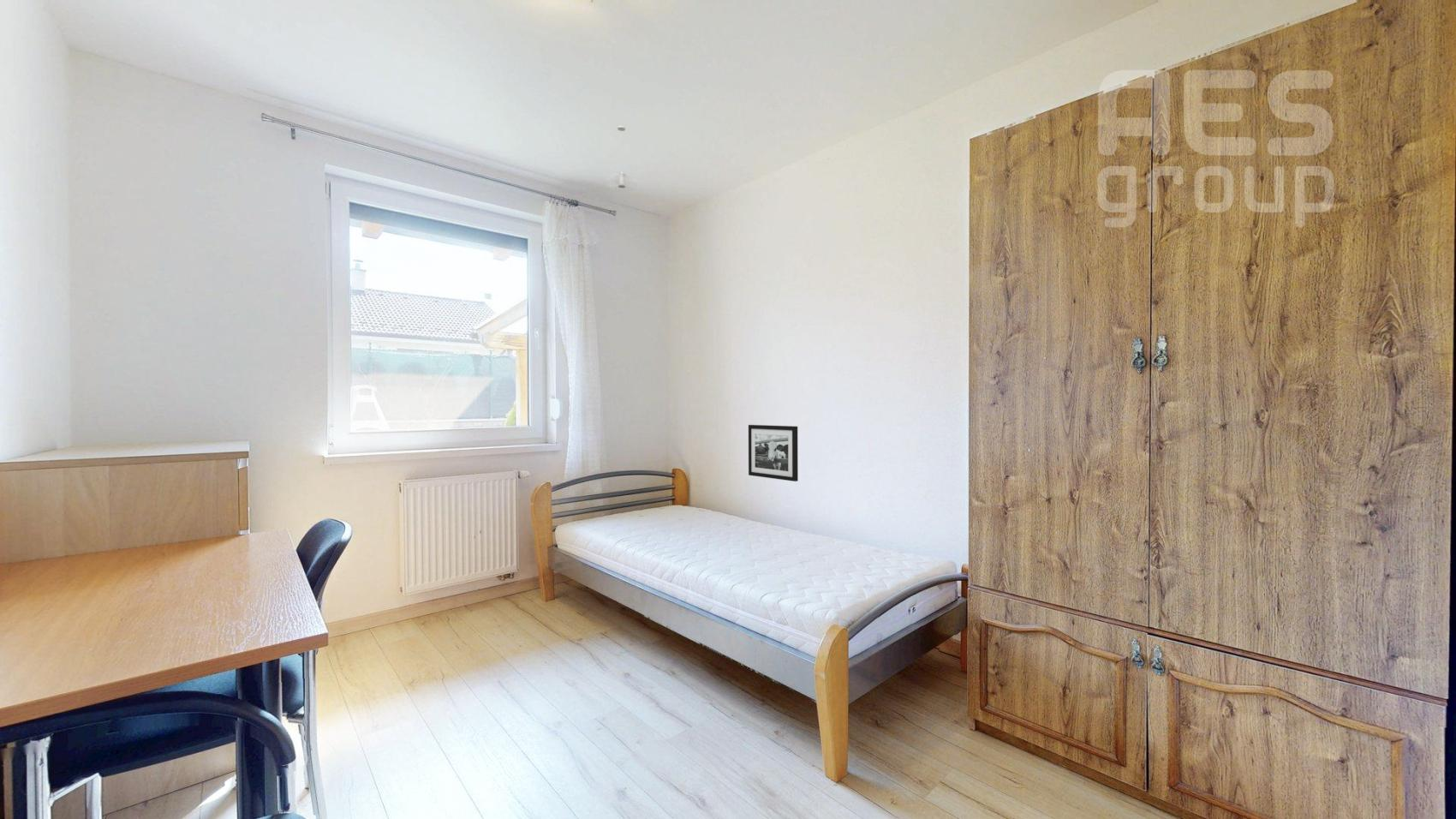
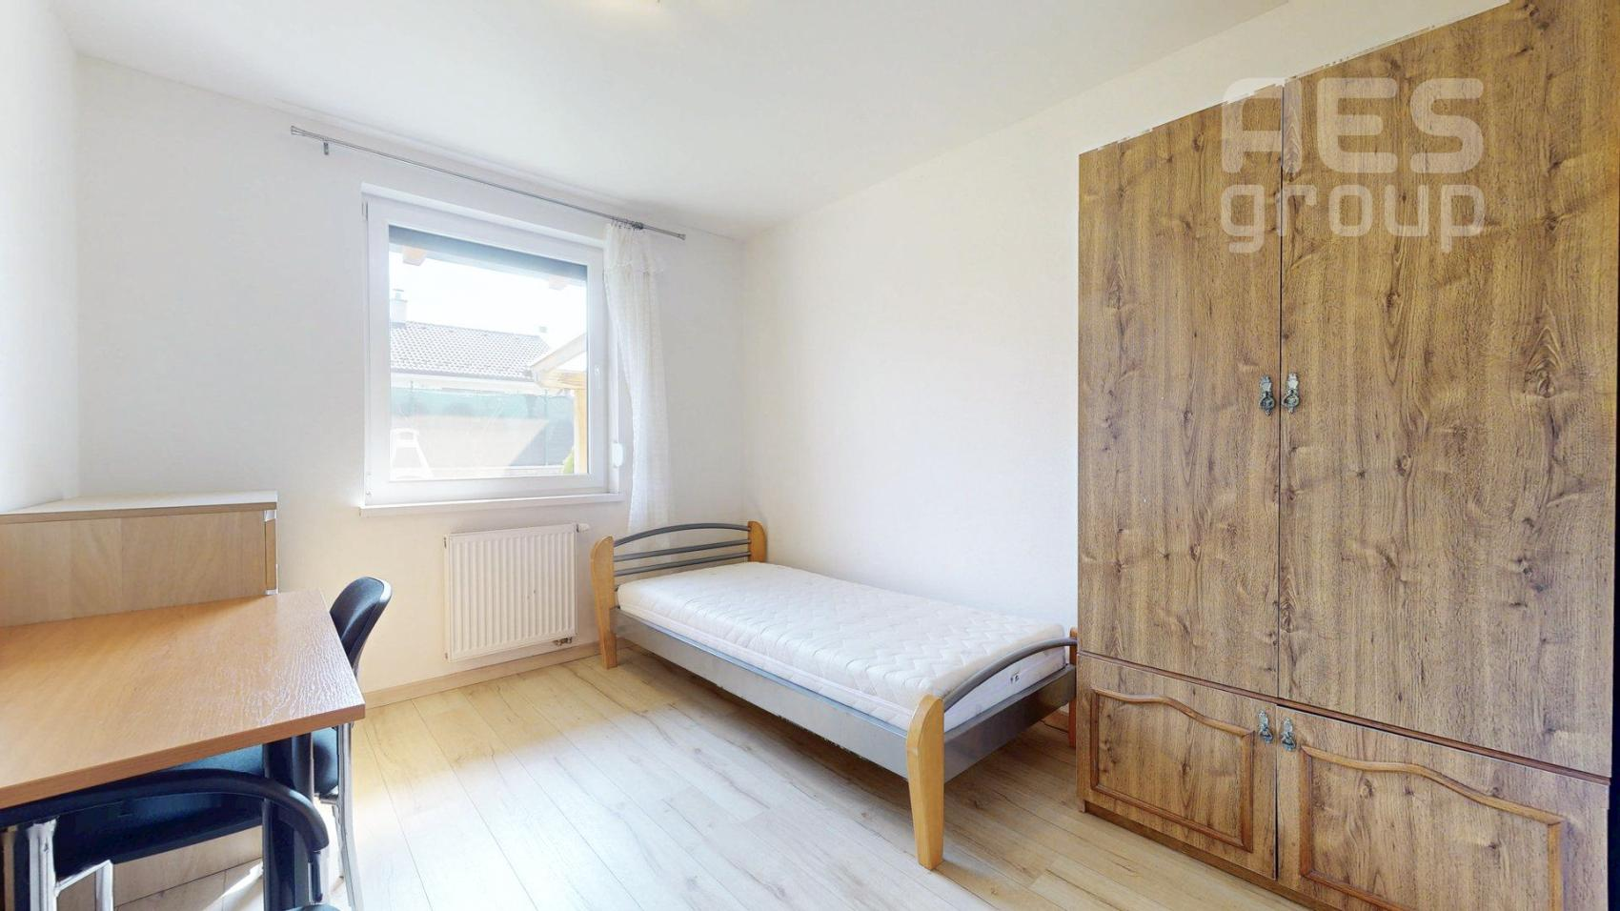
- pendant light [606,124,638,192]
- picture frame [748,424,799,482]
